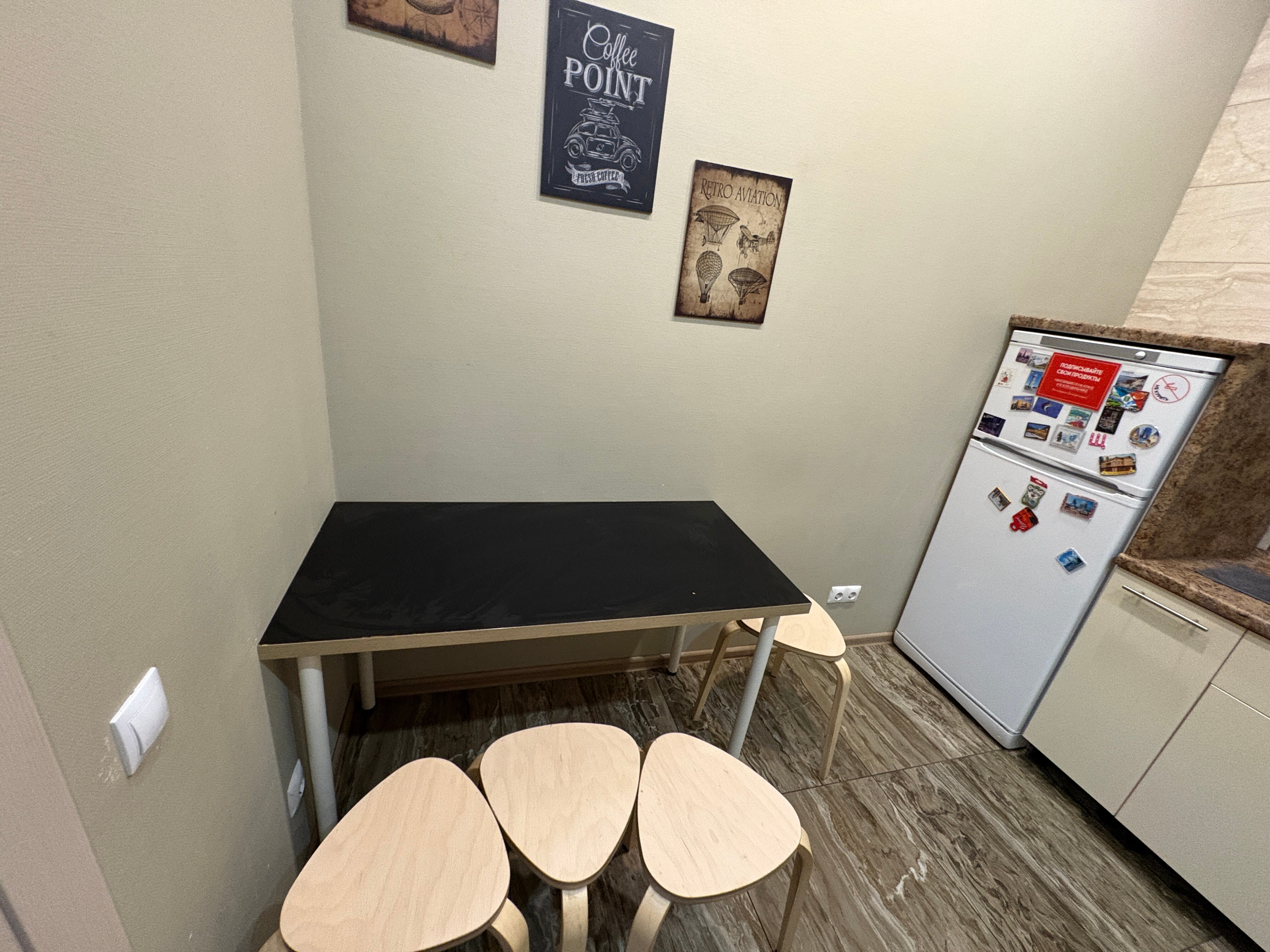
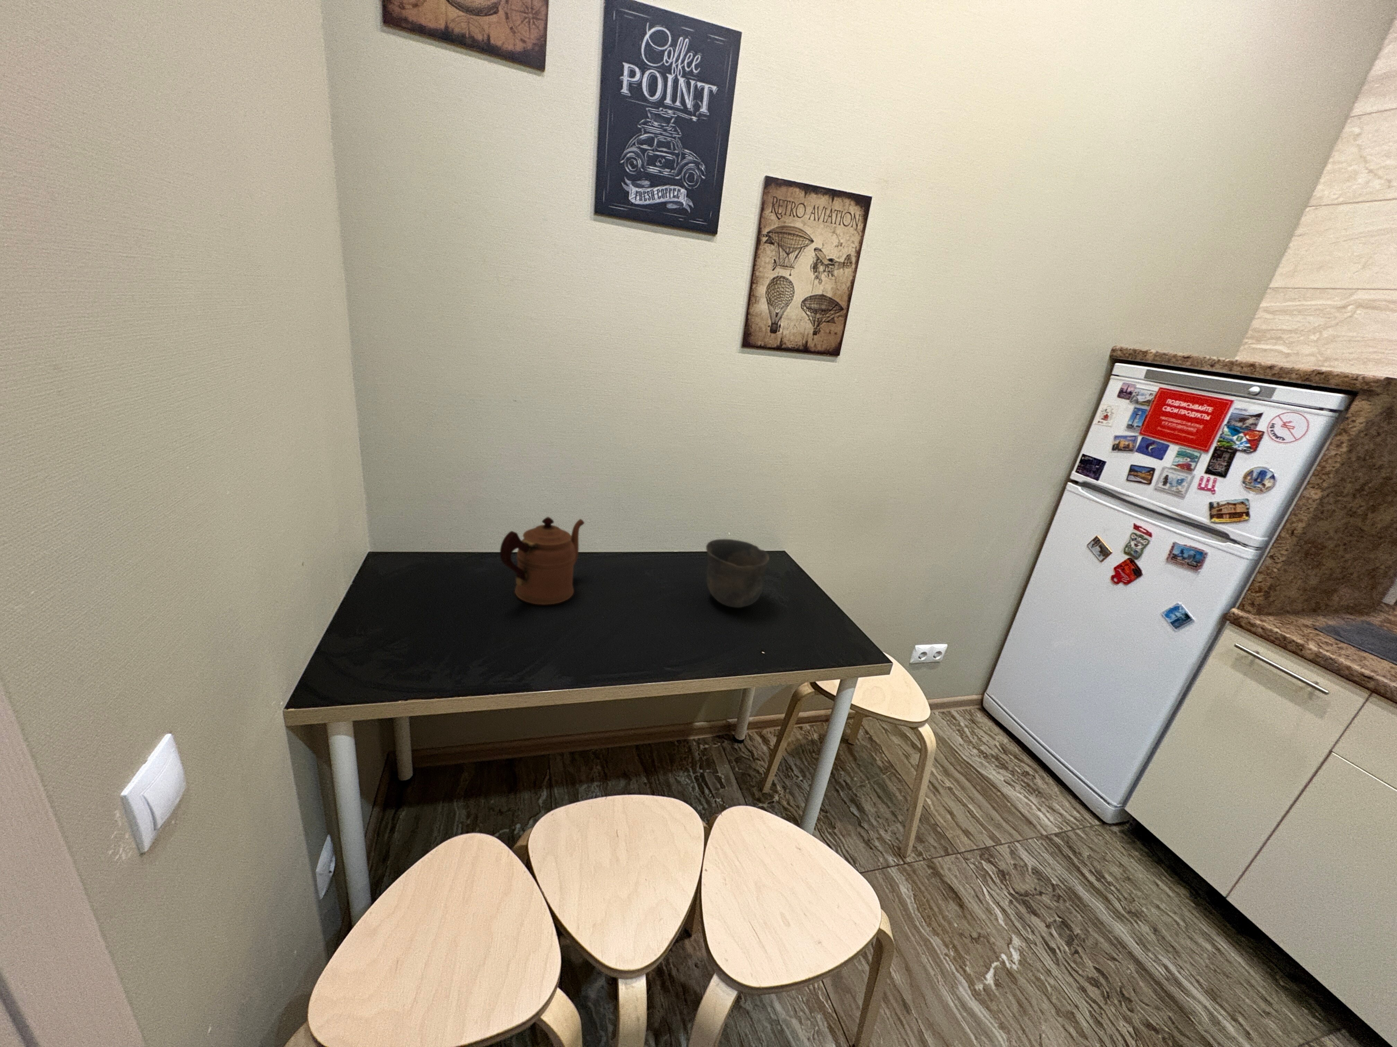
+ cup [705,539,770,608]
+ coffeepot [499,516,585,605]
